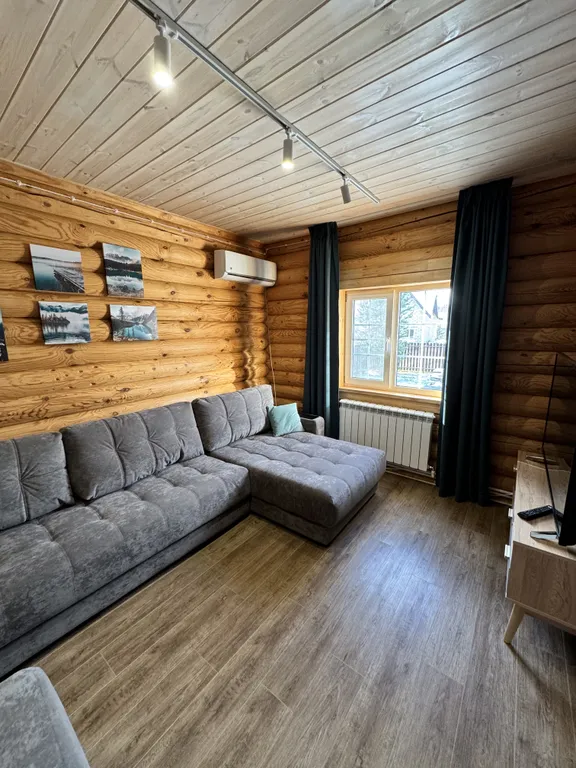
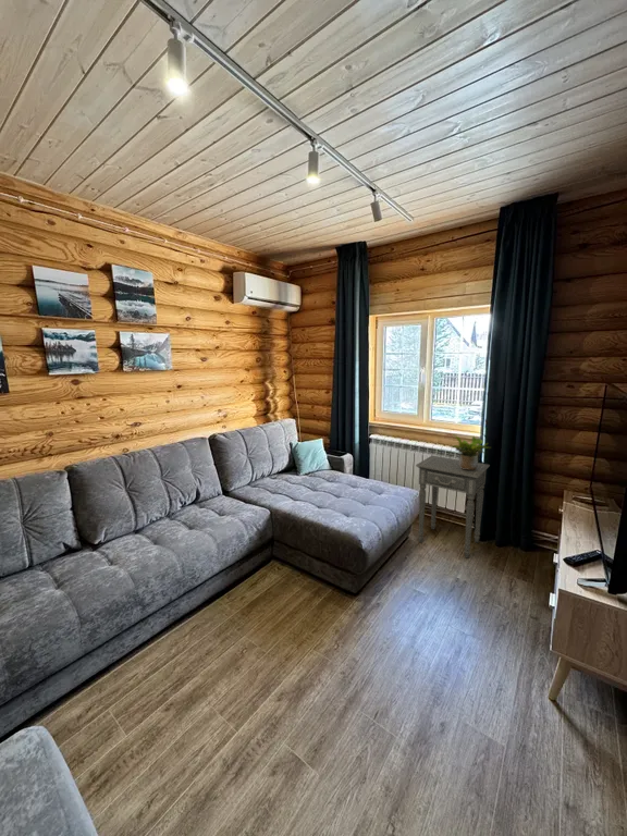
+ side table [415,454,491,560]
+ potted plant [448,434,492,470]
